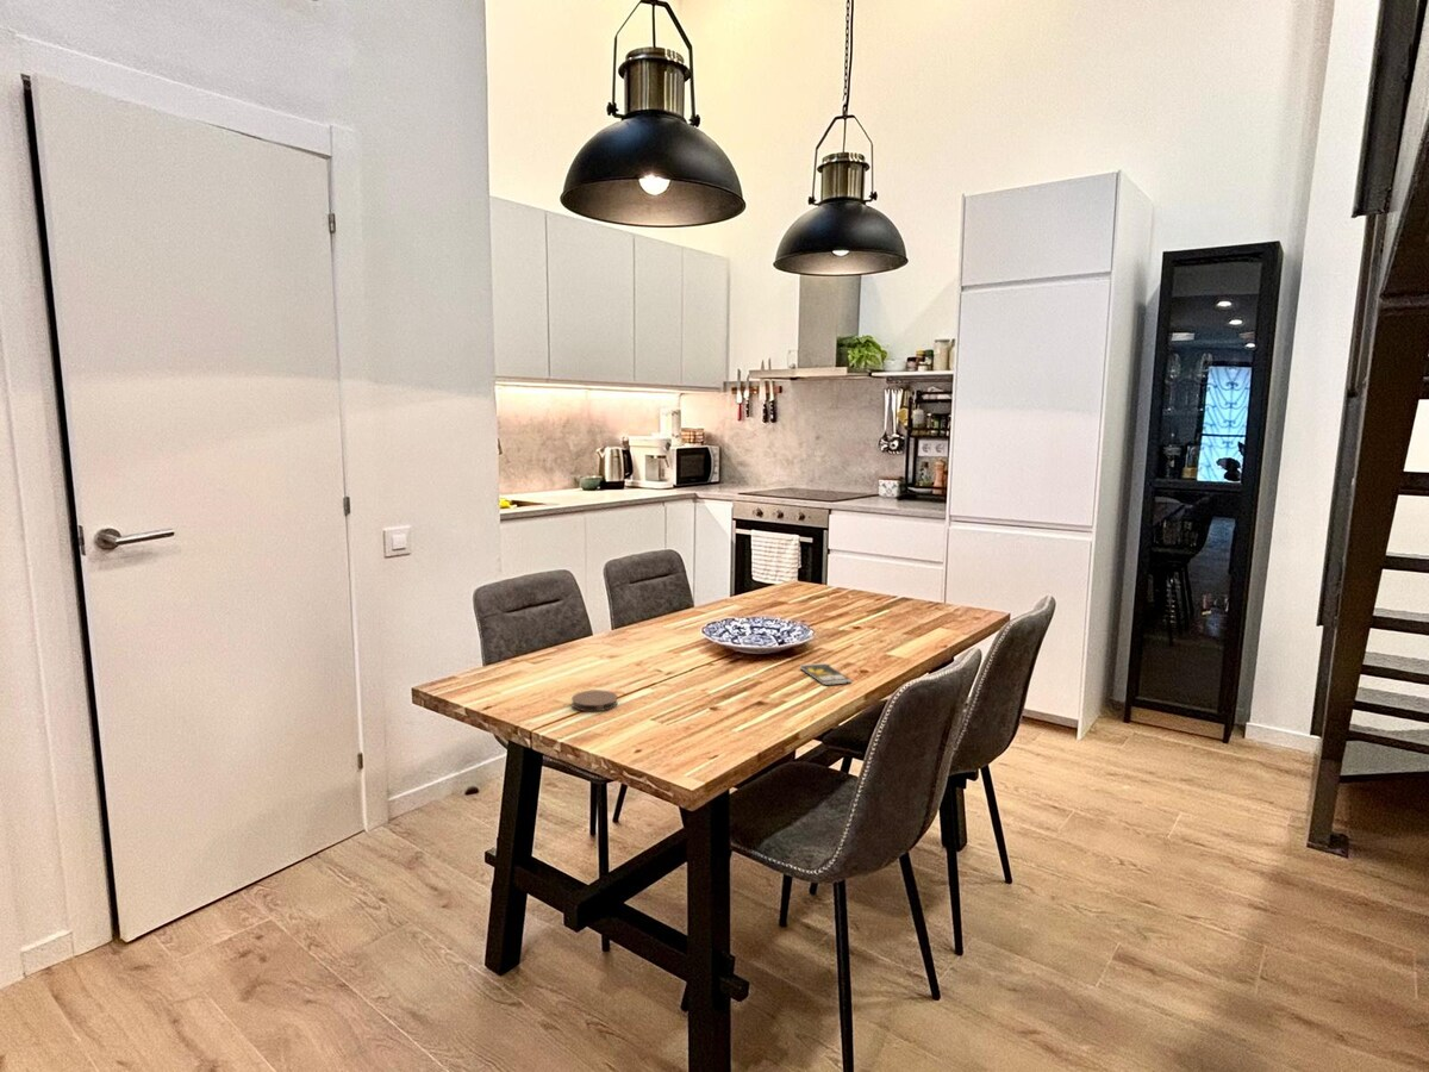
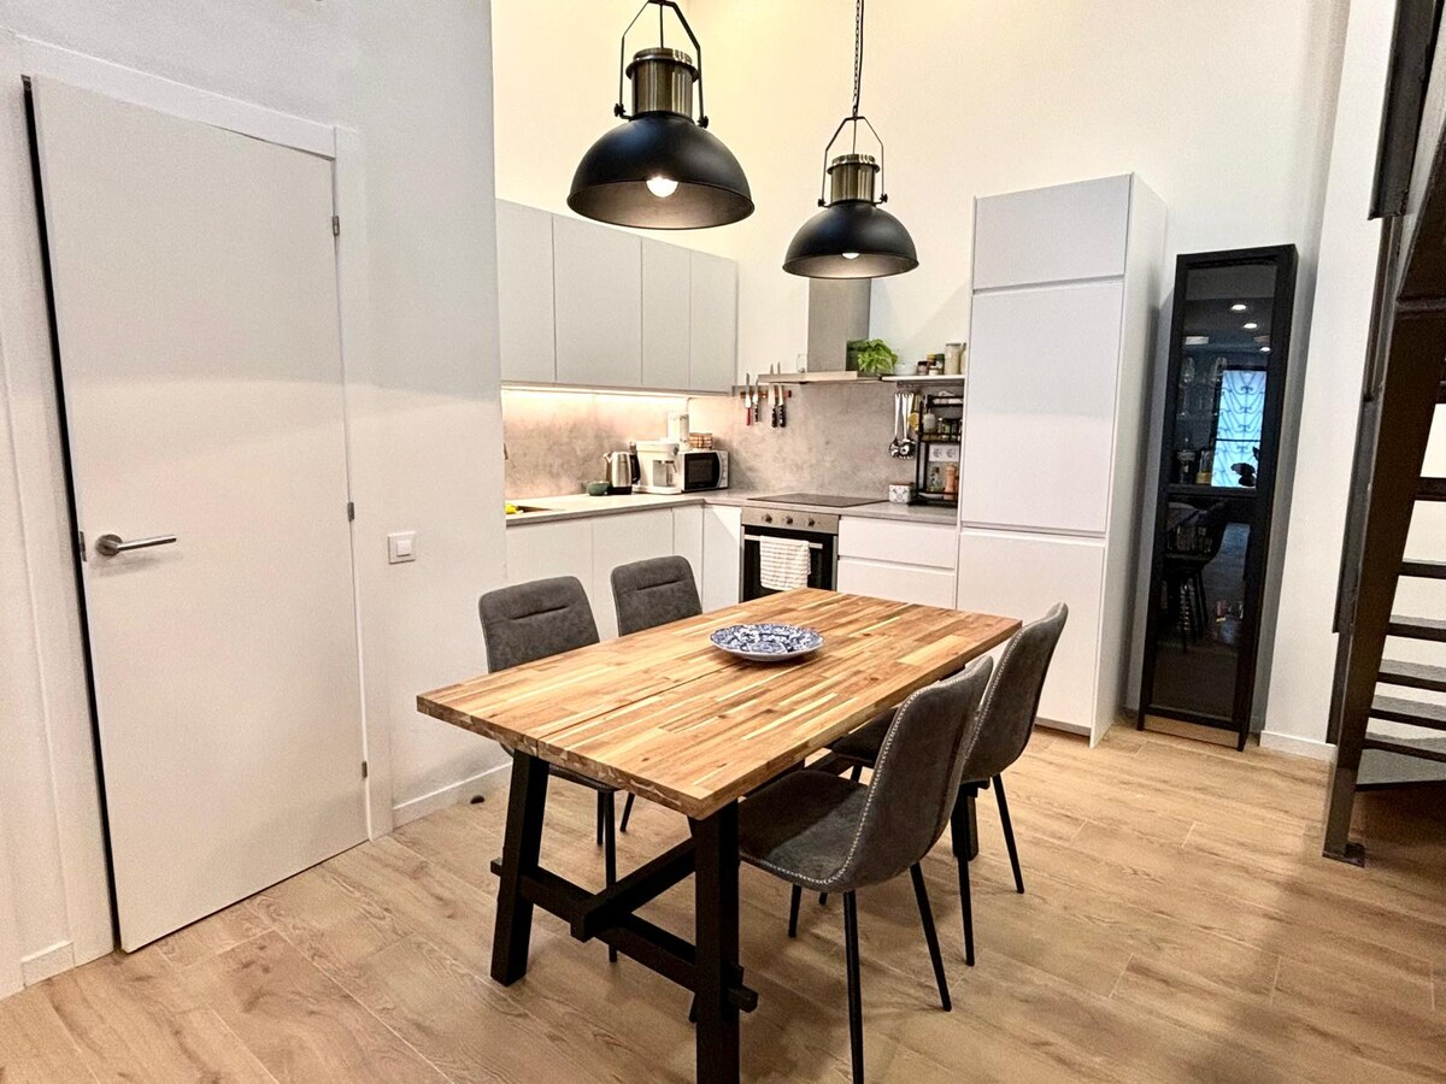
- coaster [570,688,619,712]
- smartphone [798,662,853,686]
